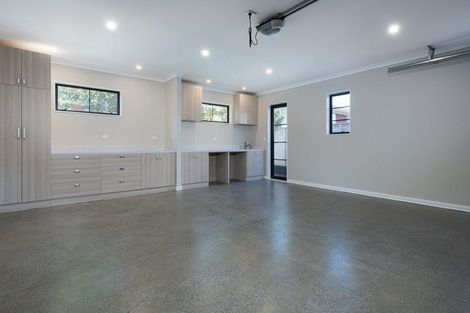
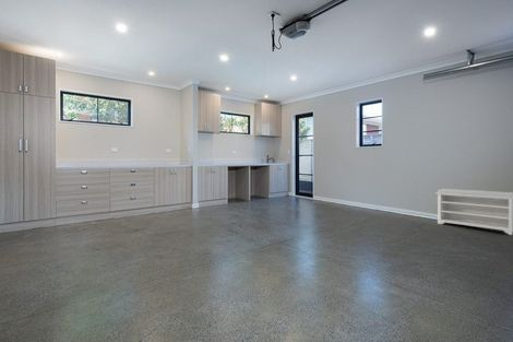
+ bench [434,188,513,236]
